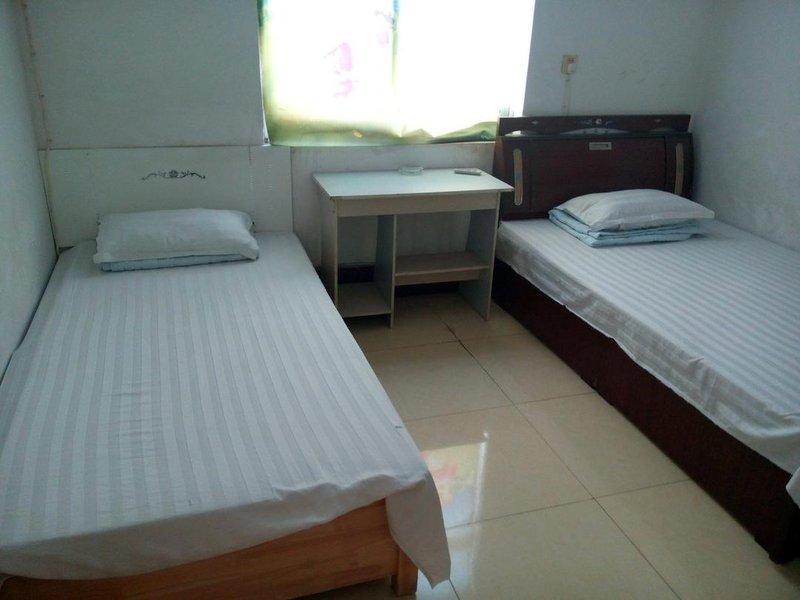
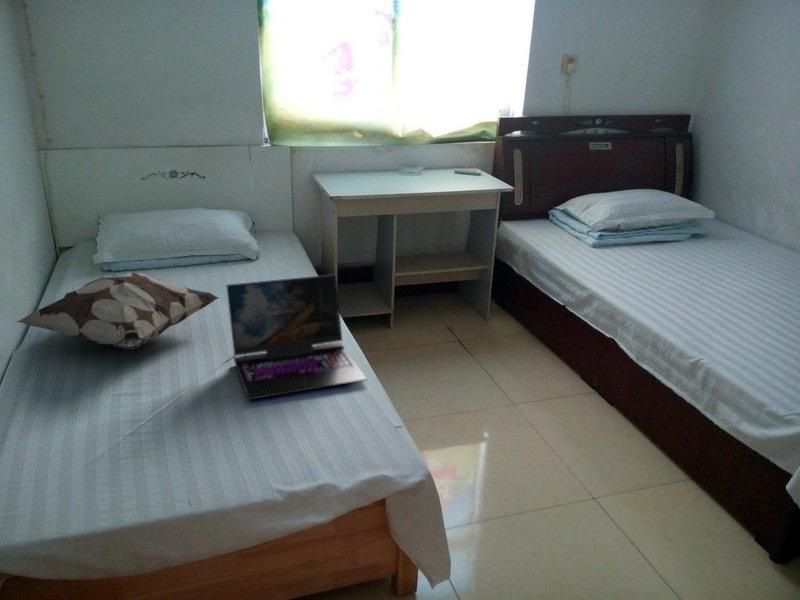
+ decorative pillow [15,272,220,350]
+ laptop [225,273,368,401]
